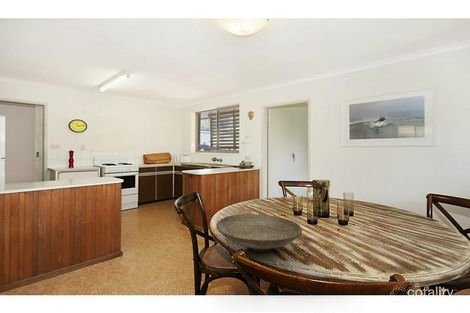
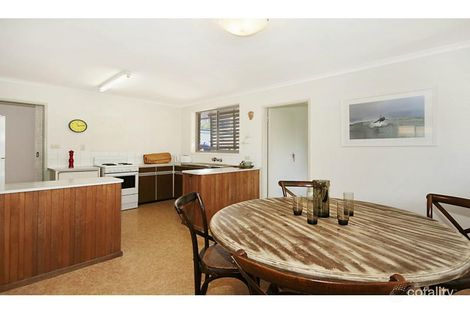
- decorative bowl [215,213,303,253]
